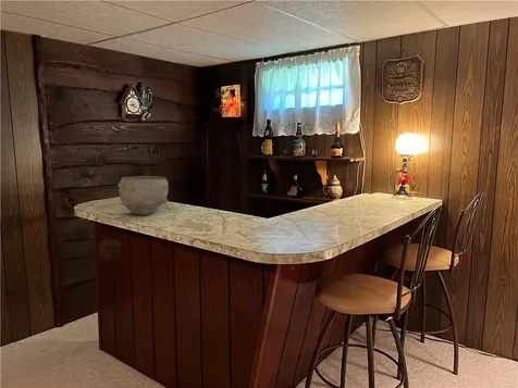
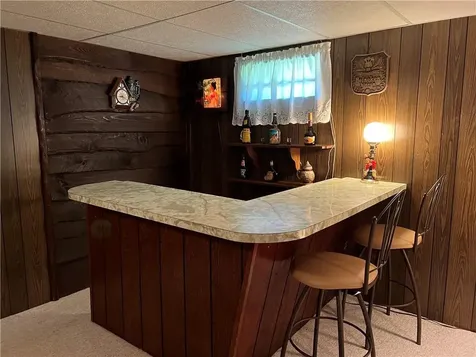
- bowl [116,175,169,216]
